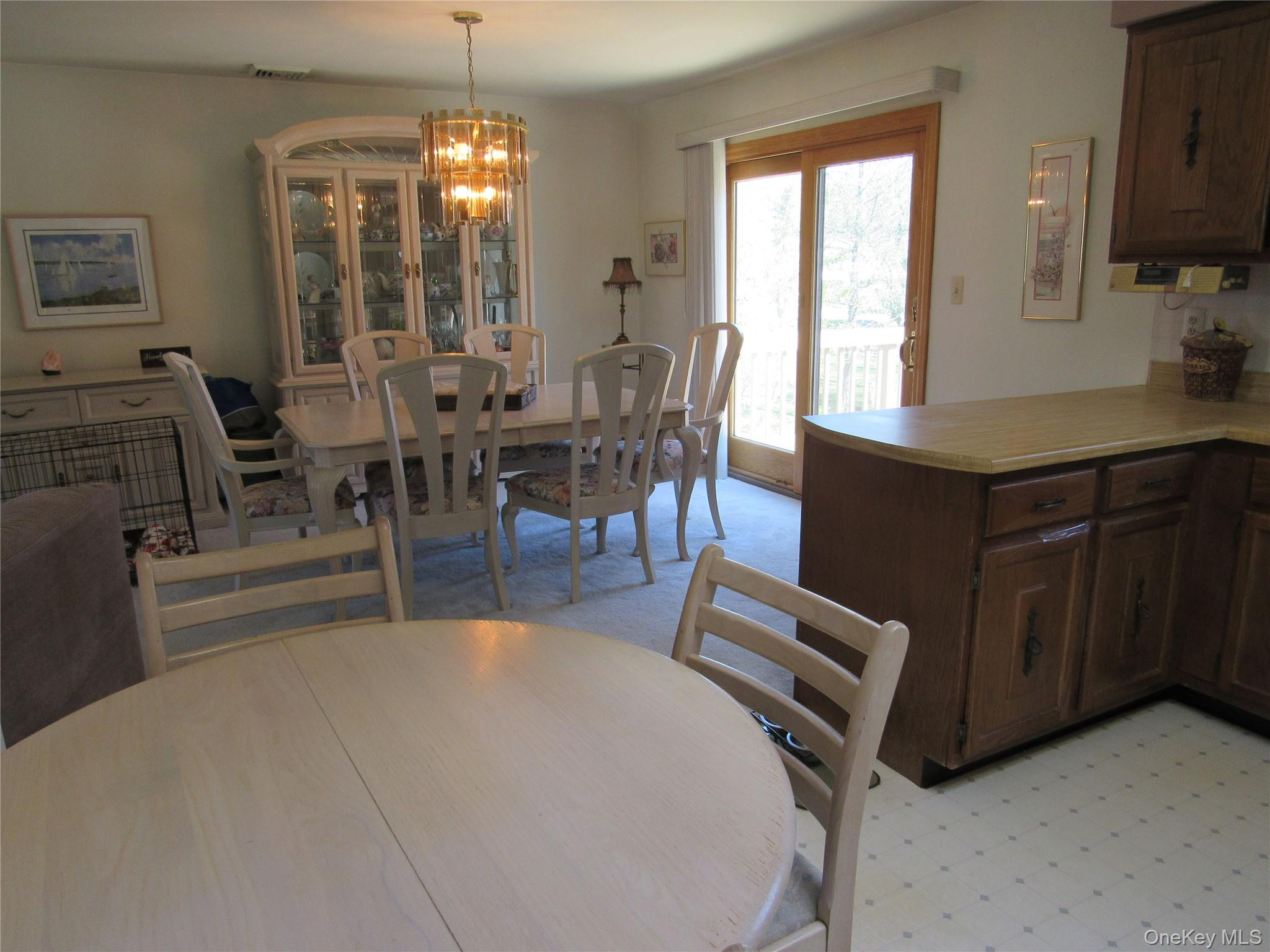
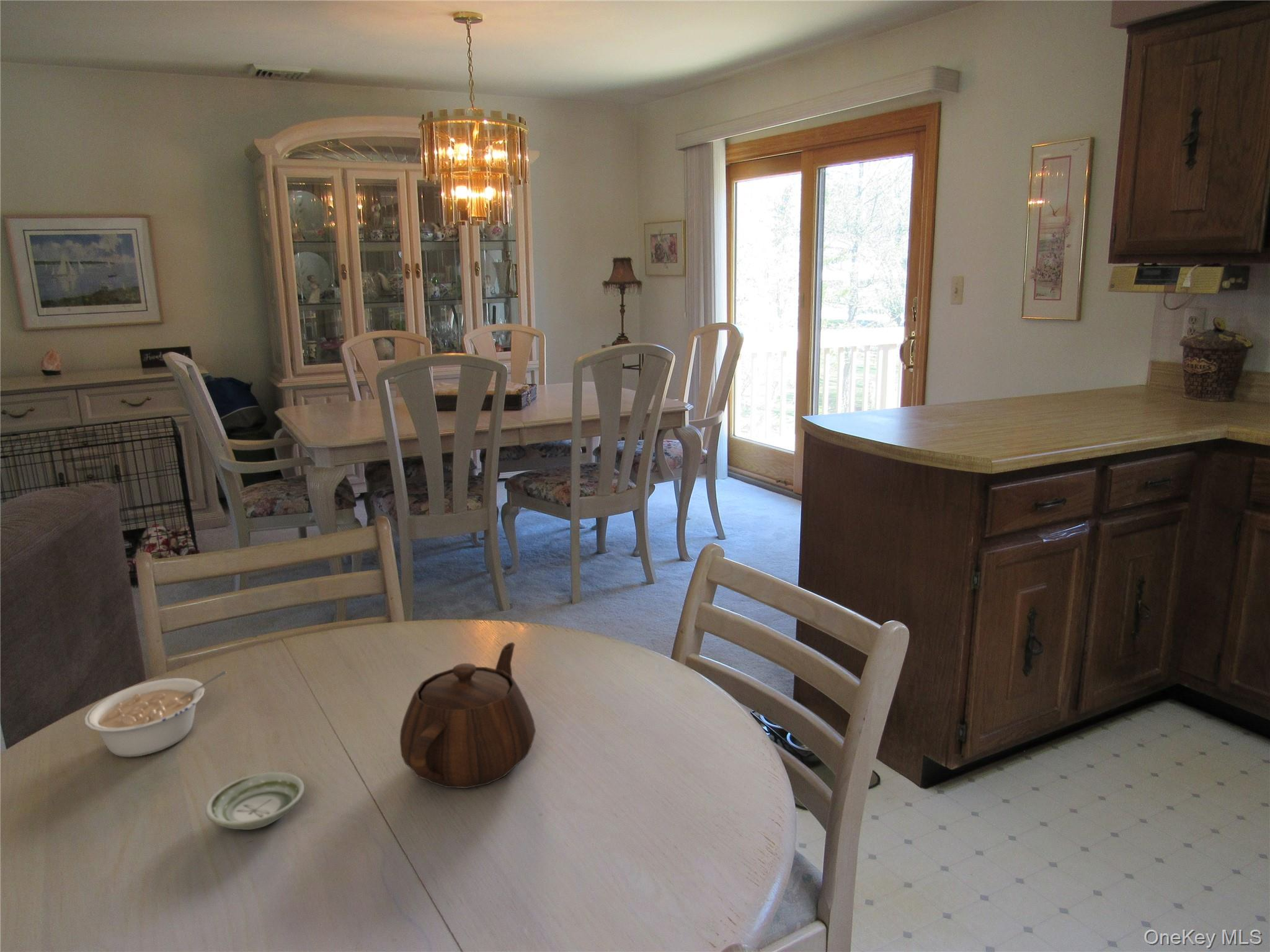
+ teapot [399,641,536,789]
+ legume [84,671,226,757]
+ saucer [205,772,305,831]
